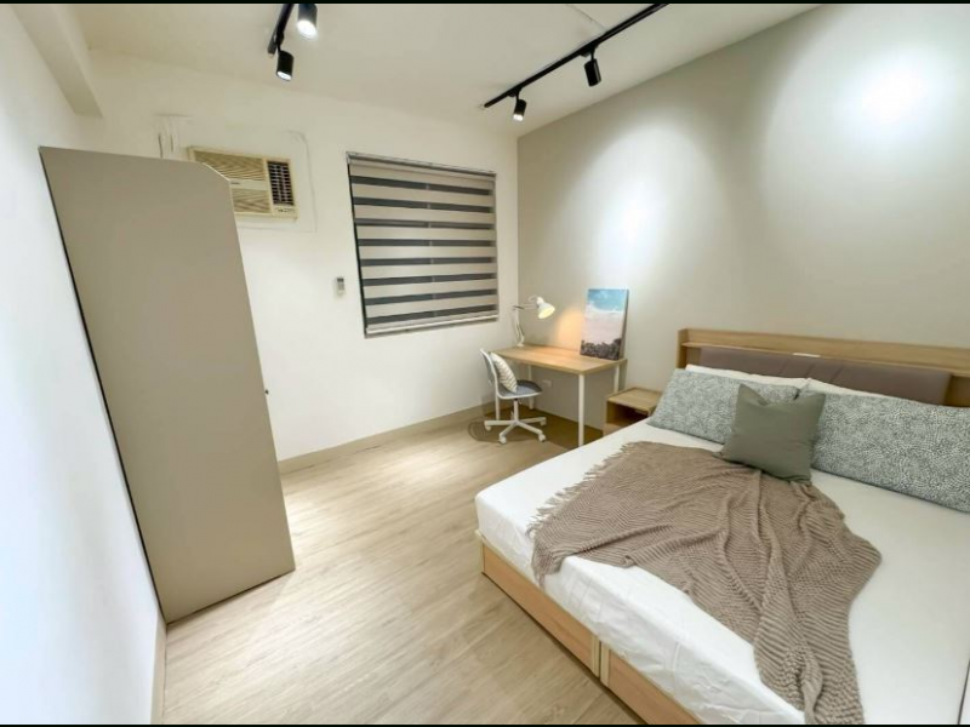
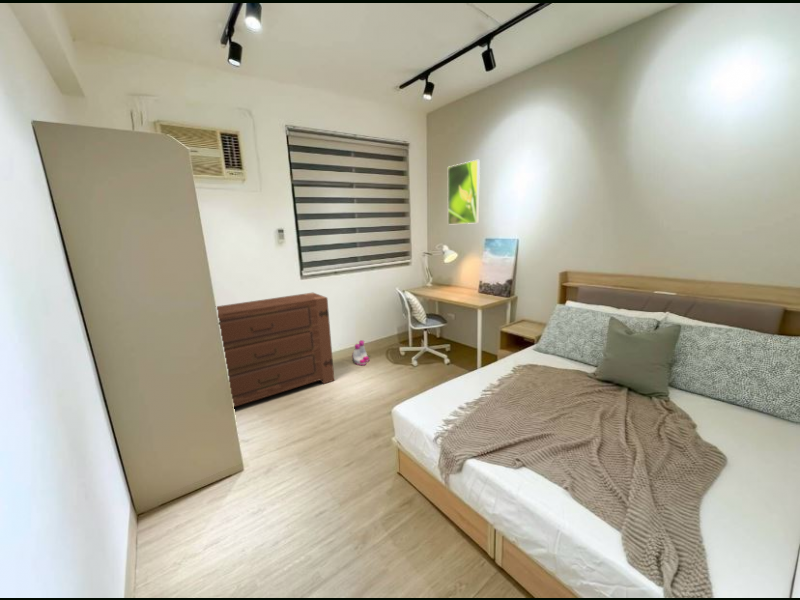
+ boots [351,339,370,366]
+ dresser [216,292,335,408]
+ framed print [447,159,481,226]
